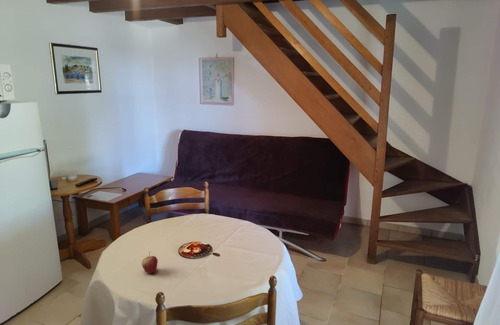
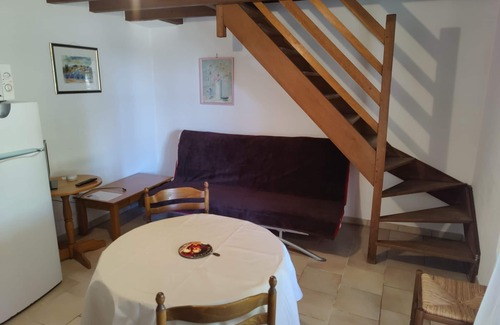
- fruit [141,252,159,275]
